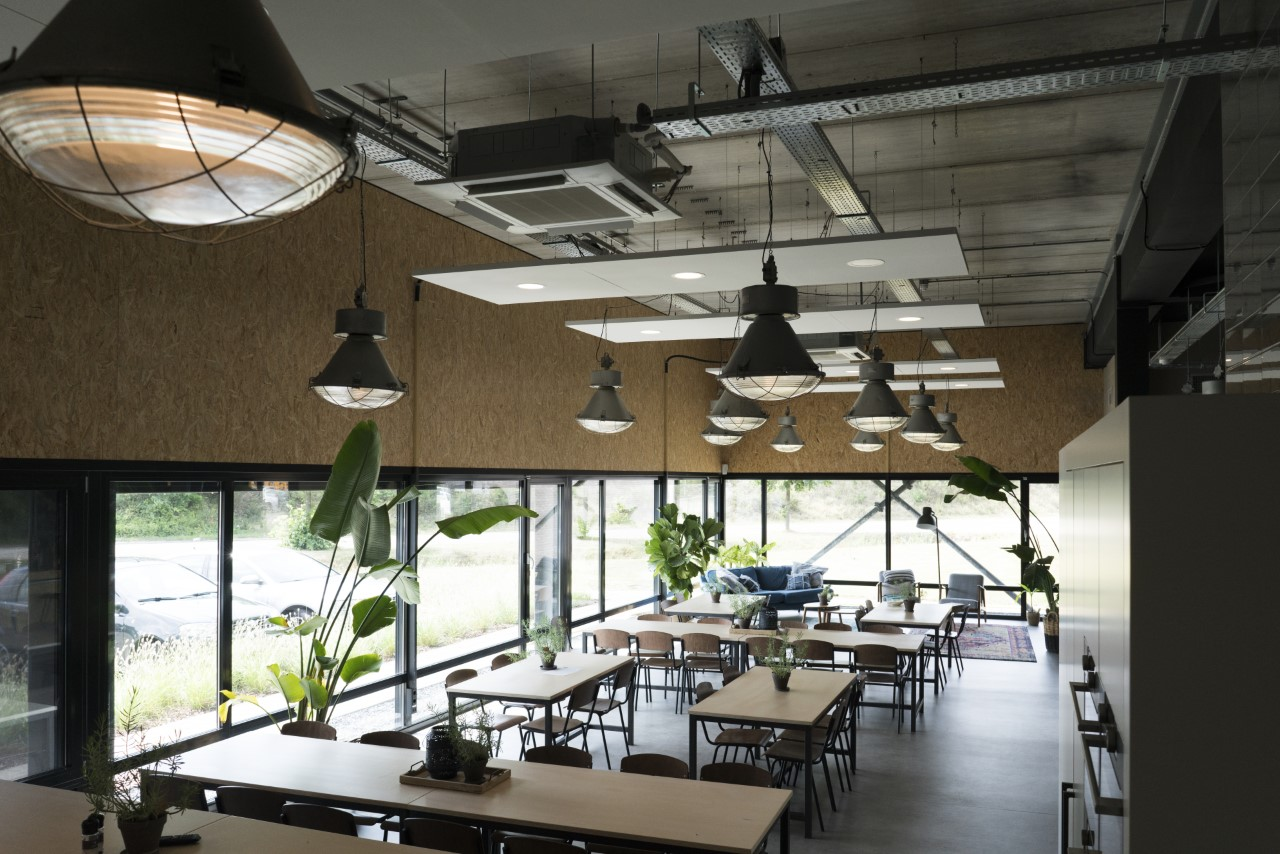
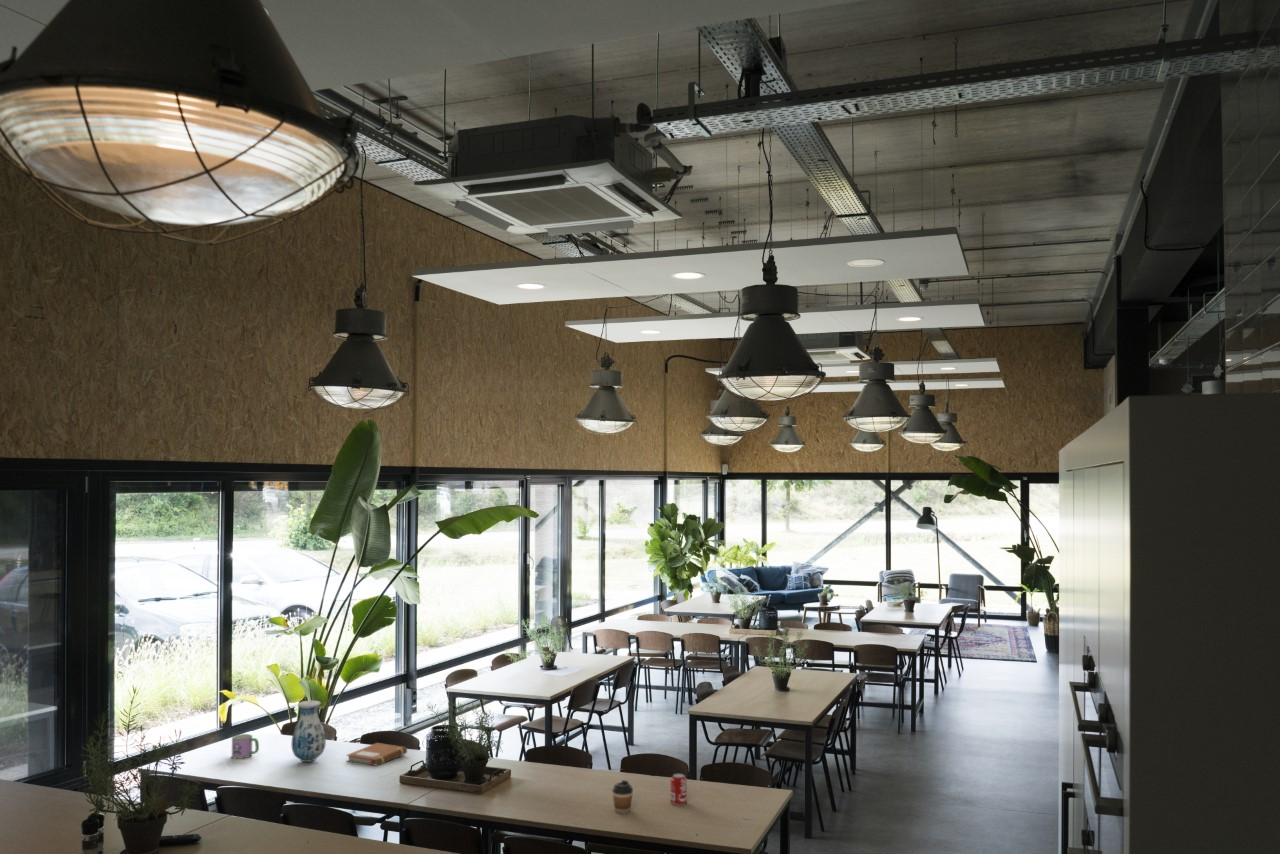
+ coffee cup [611,779,634,814]
+ beverage can [669,773,688,806]
+ notebook [346,742,408,767]
+ vase [291,700,327,763]
+ mug [231,733,260,760]
